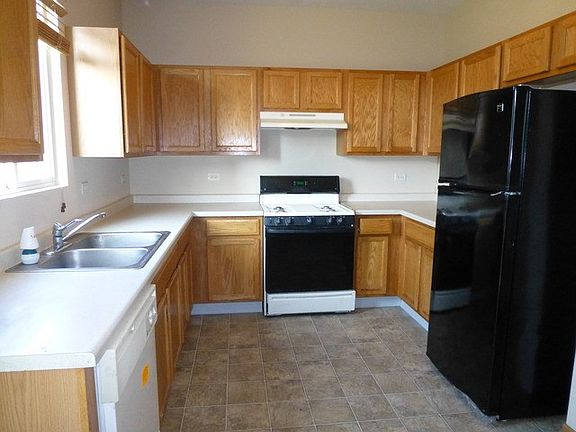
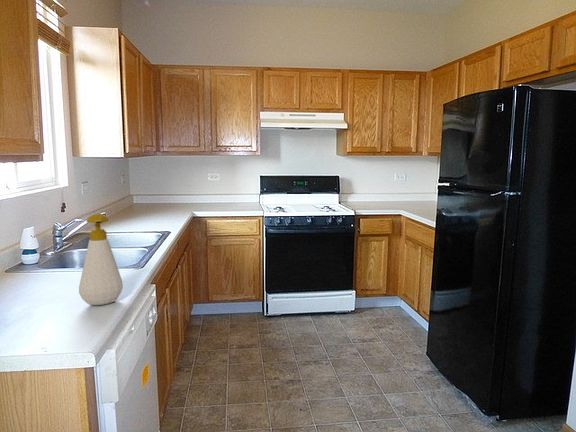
+ soap bottle [78,213,124,306]
